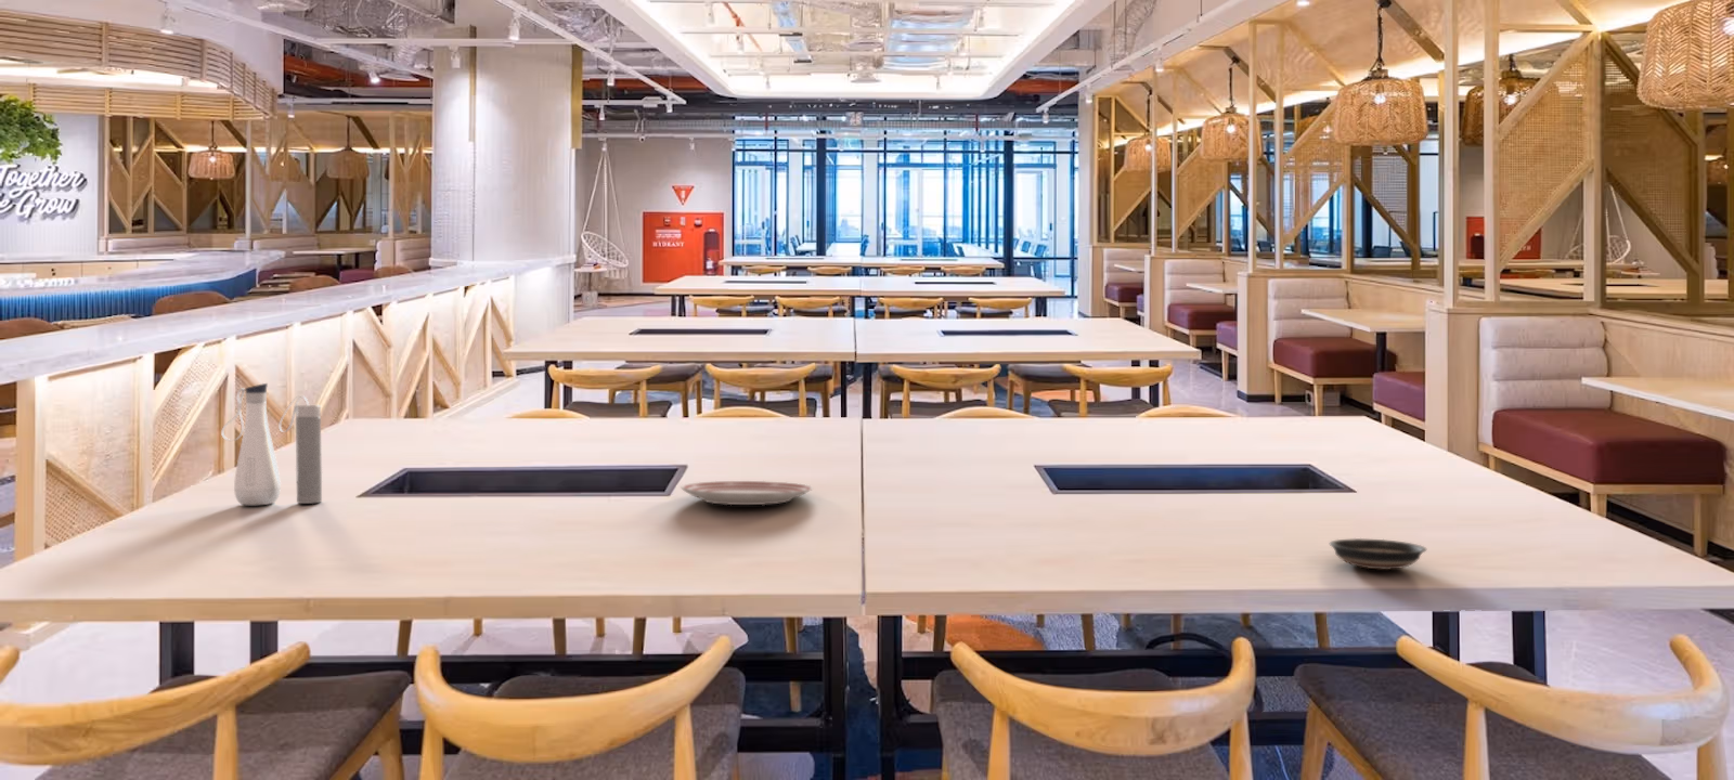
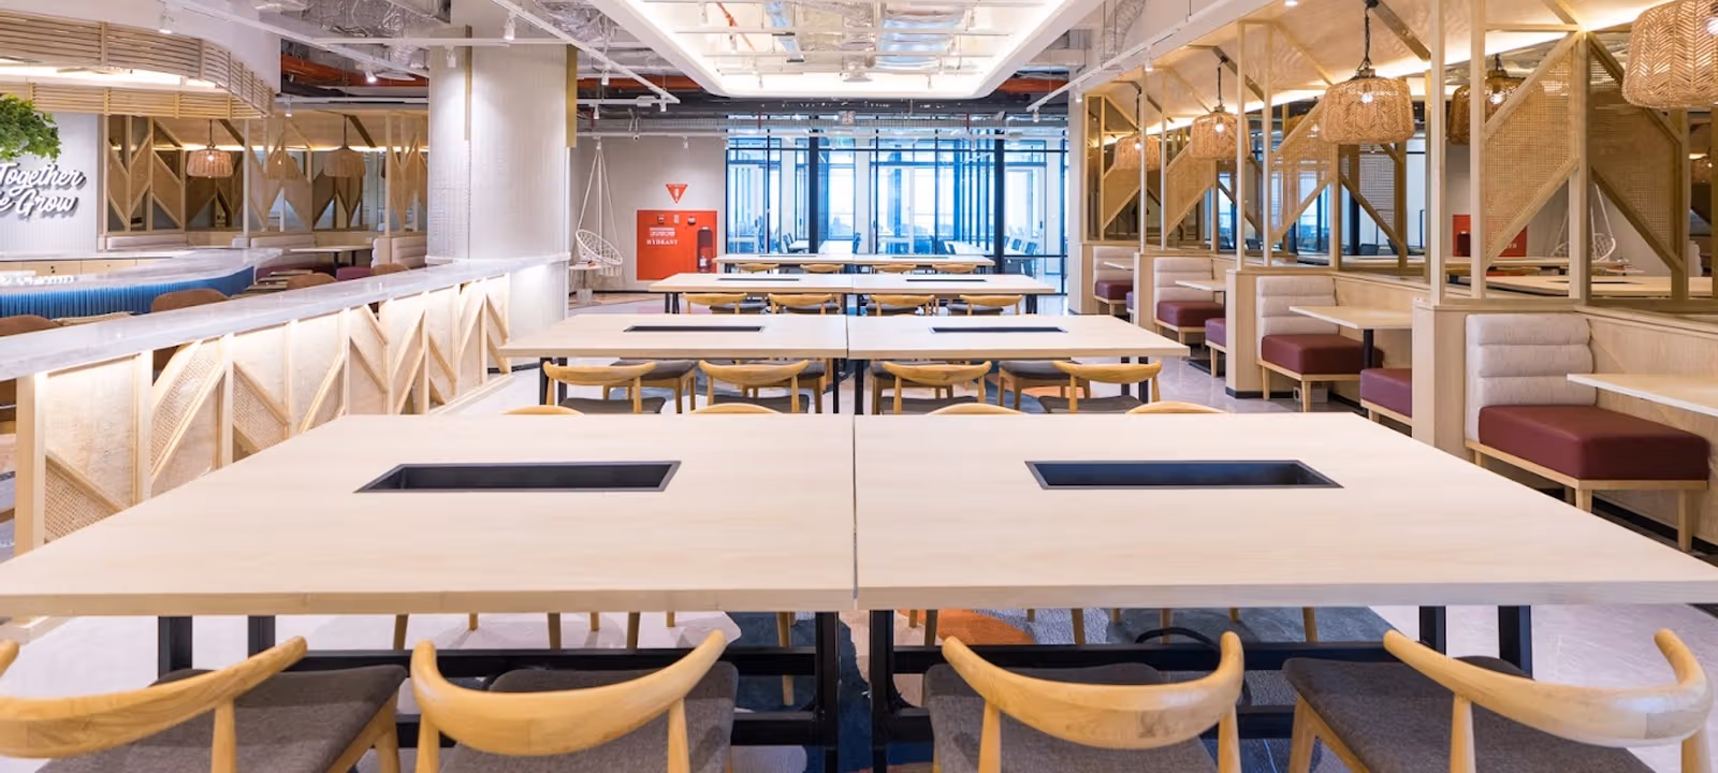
- water bottle [220,382,323,506]
- dinner plate [679,479,814,506]
- saucer [1328,537,1428,571]
